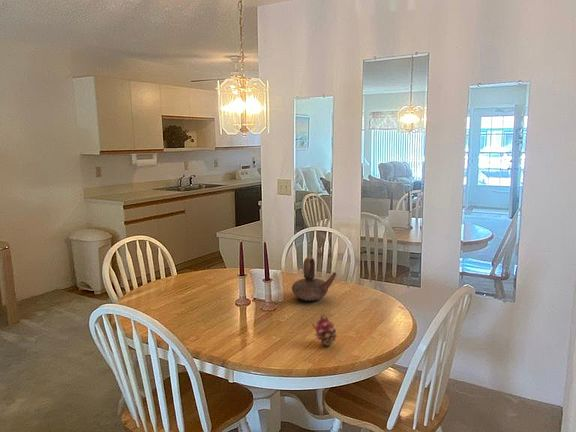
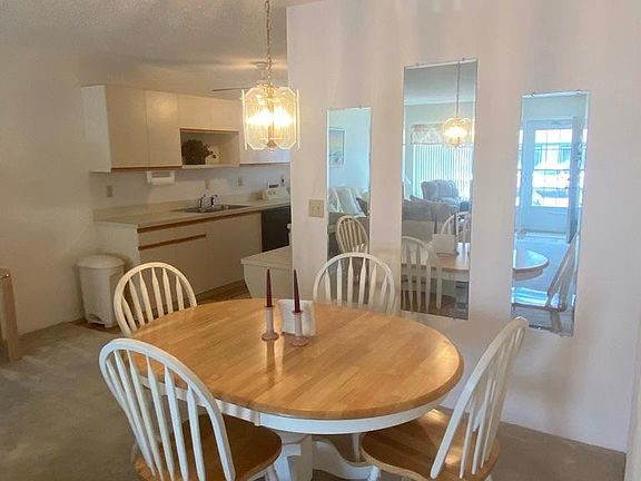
- teapot [291,256,337,302]
- fruit [311,312,338,347]
